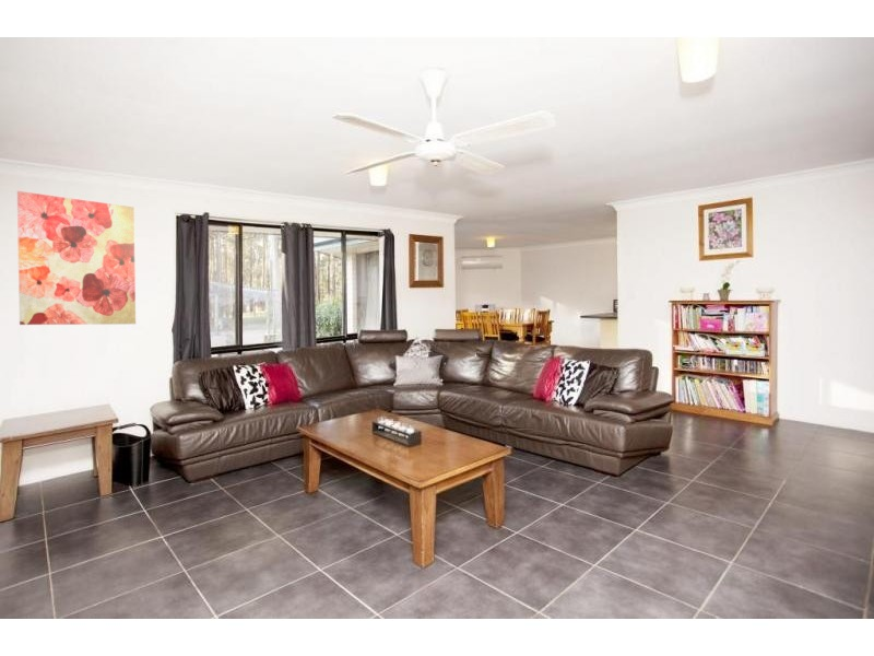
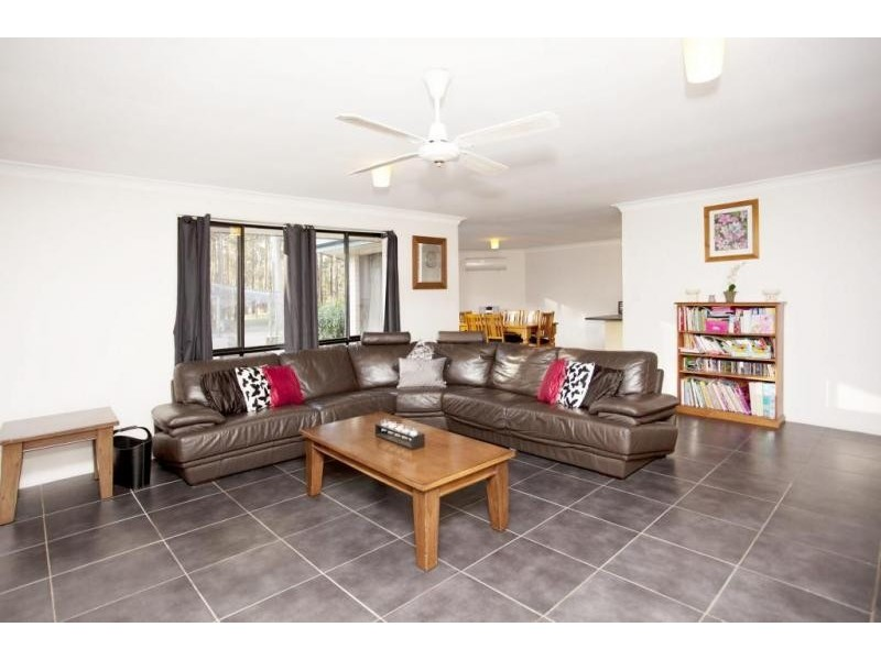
- wall art [16,190,137,326]
